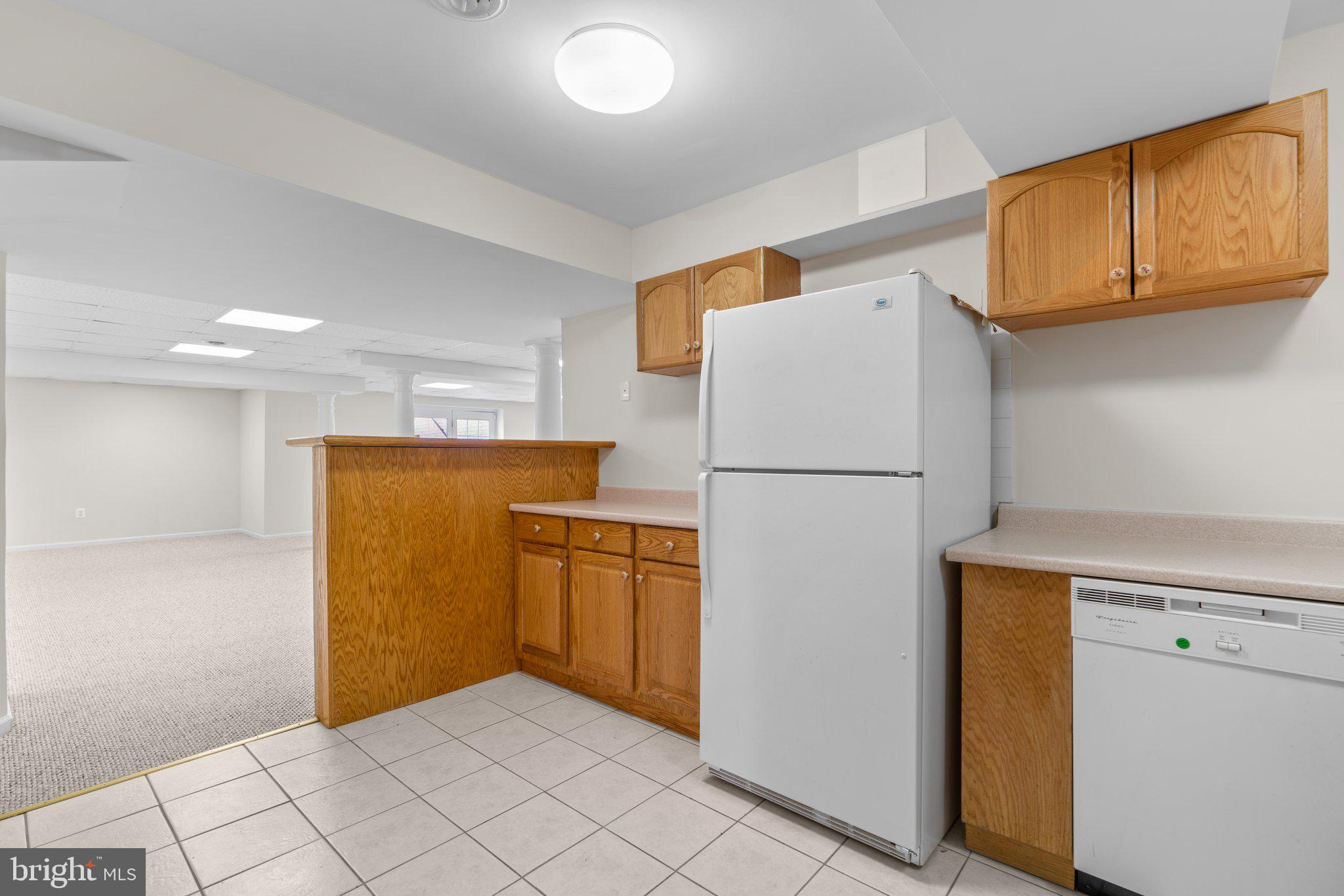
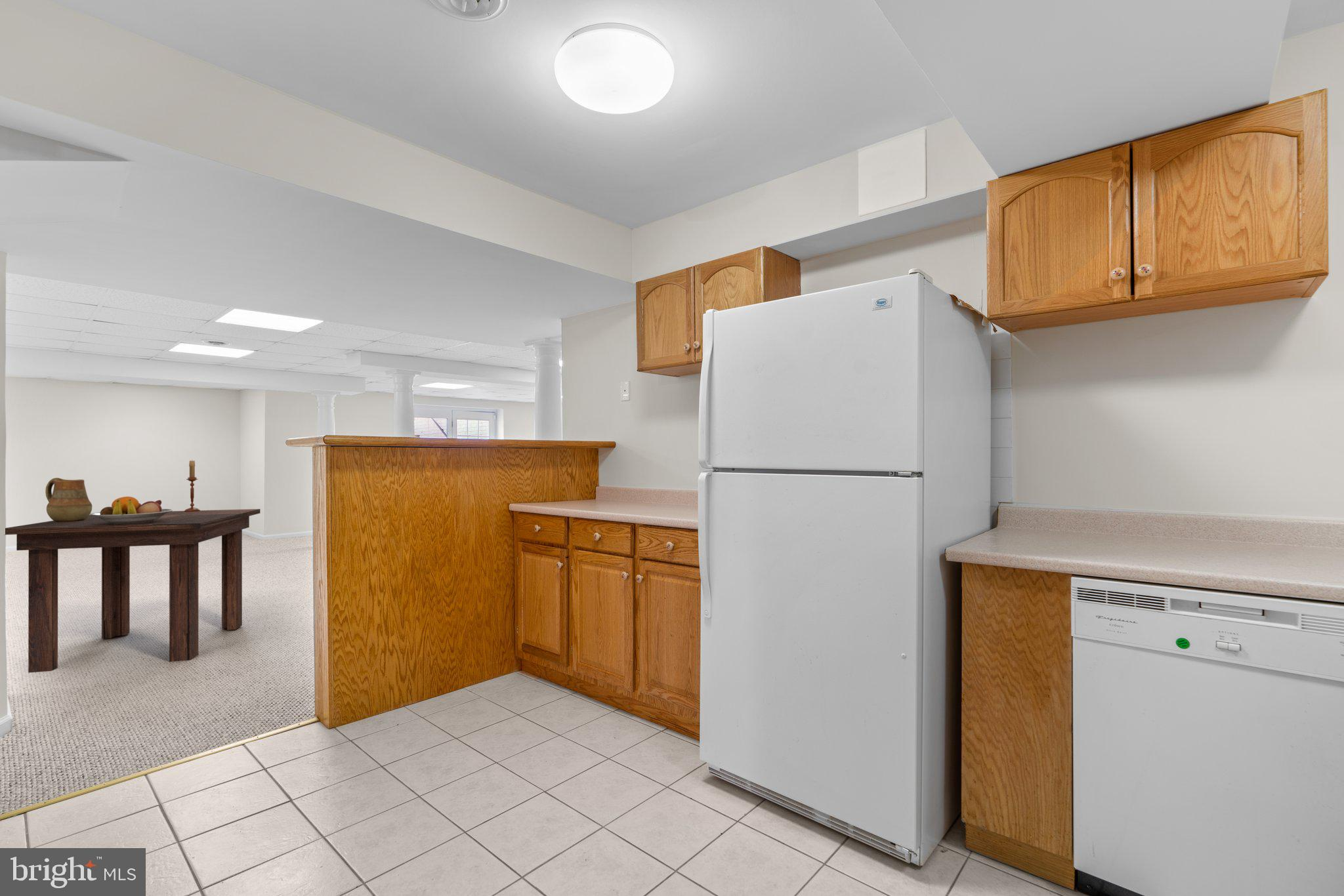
+ pitcher [45,477,93,521]
+ candlestick [184,460,201,512]
+ fruit bowl [90,496,173,524]
+ dining table [5,508,261,673]
